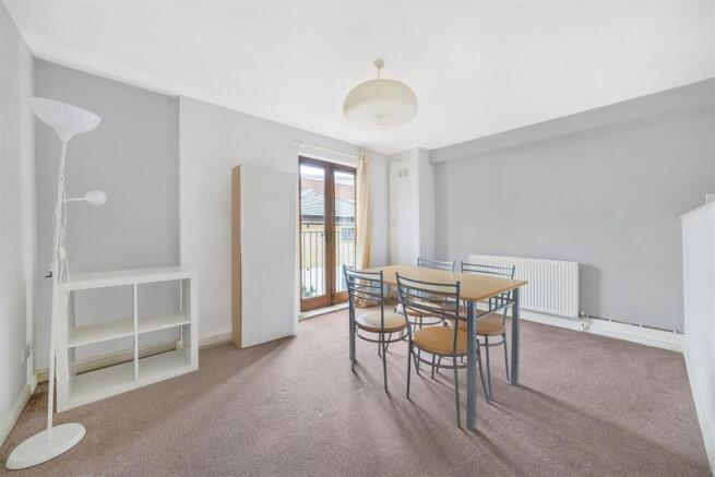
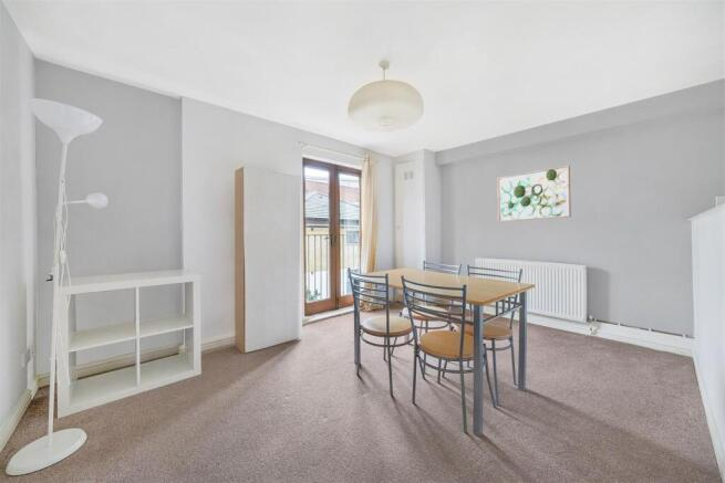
+ wall art [496,165,572,222]
